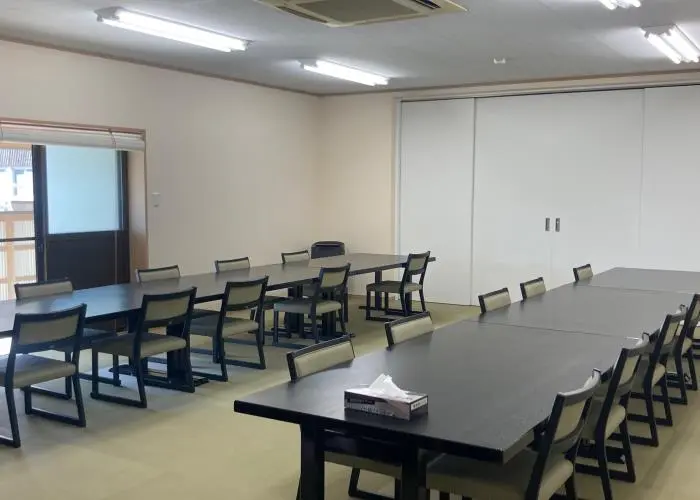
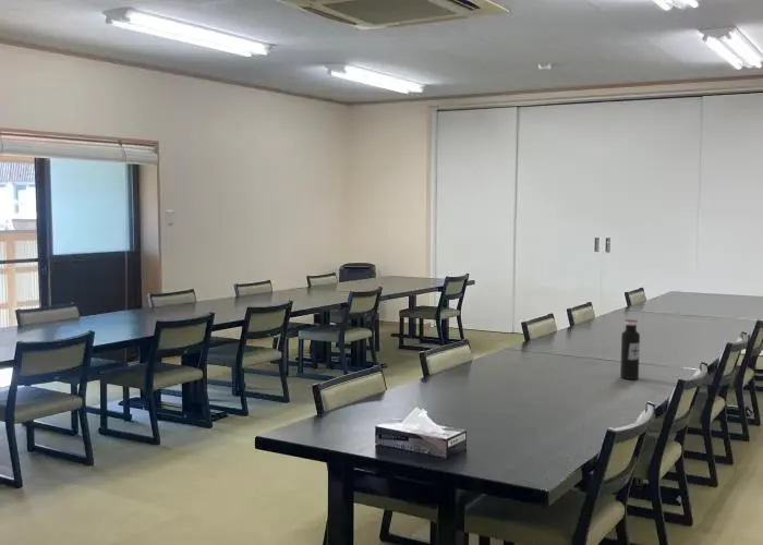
+ water bottle [619,318,641,380]
